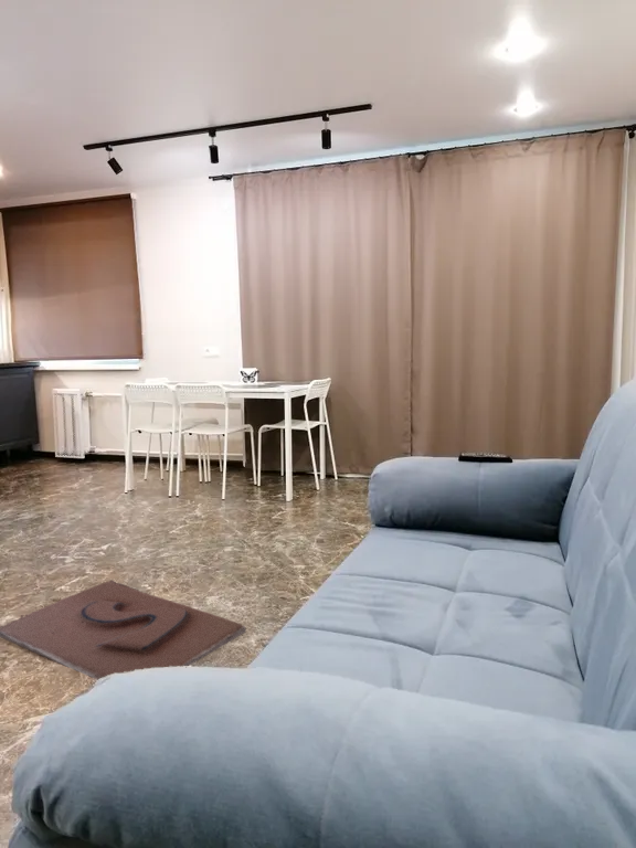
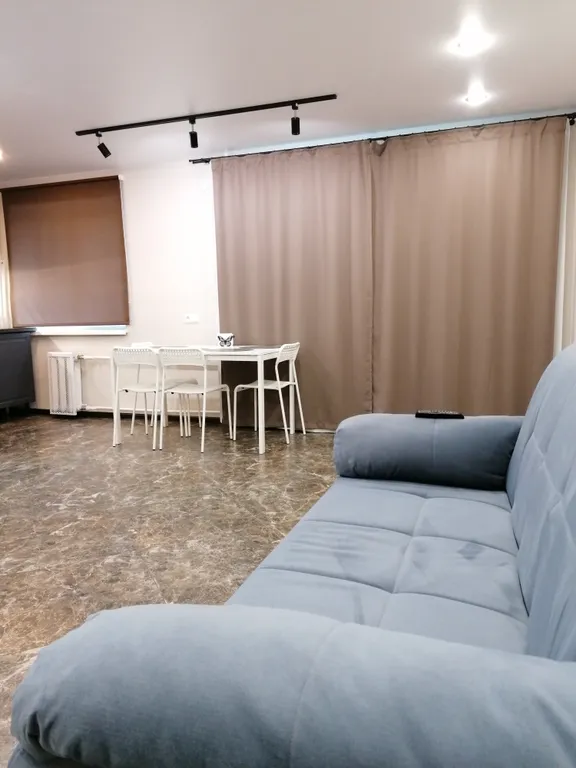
- rug [0,580,247,681]
